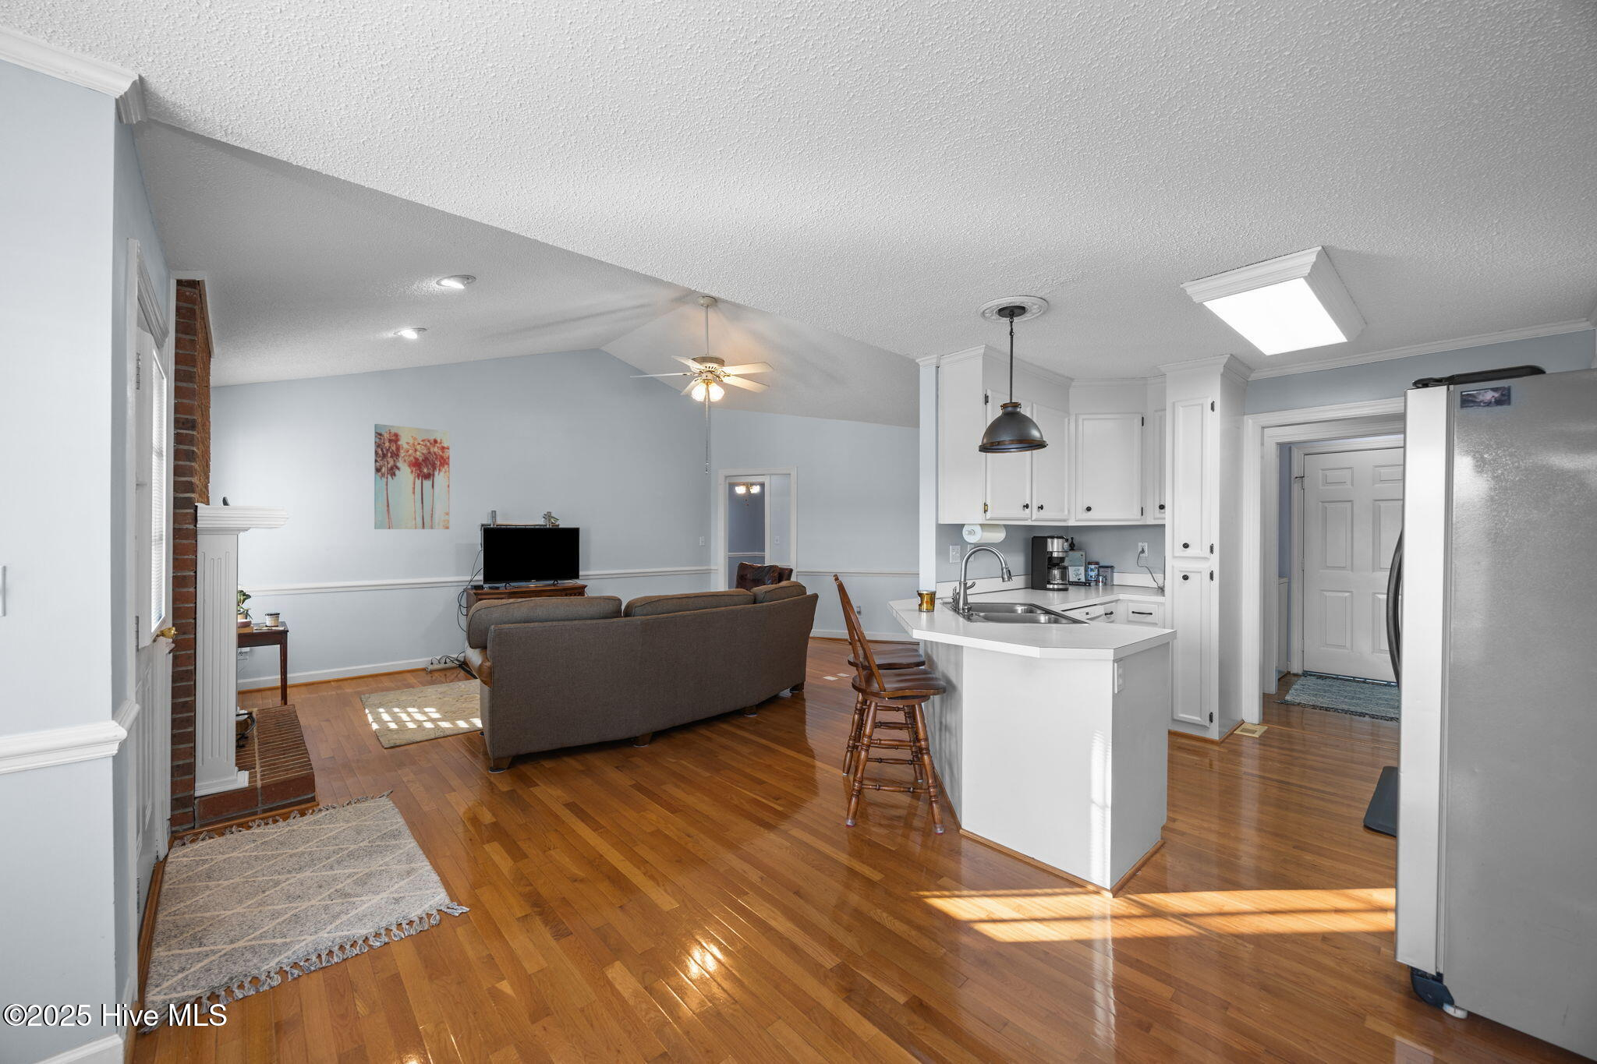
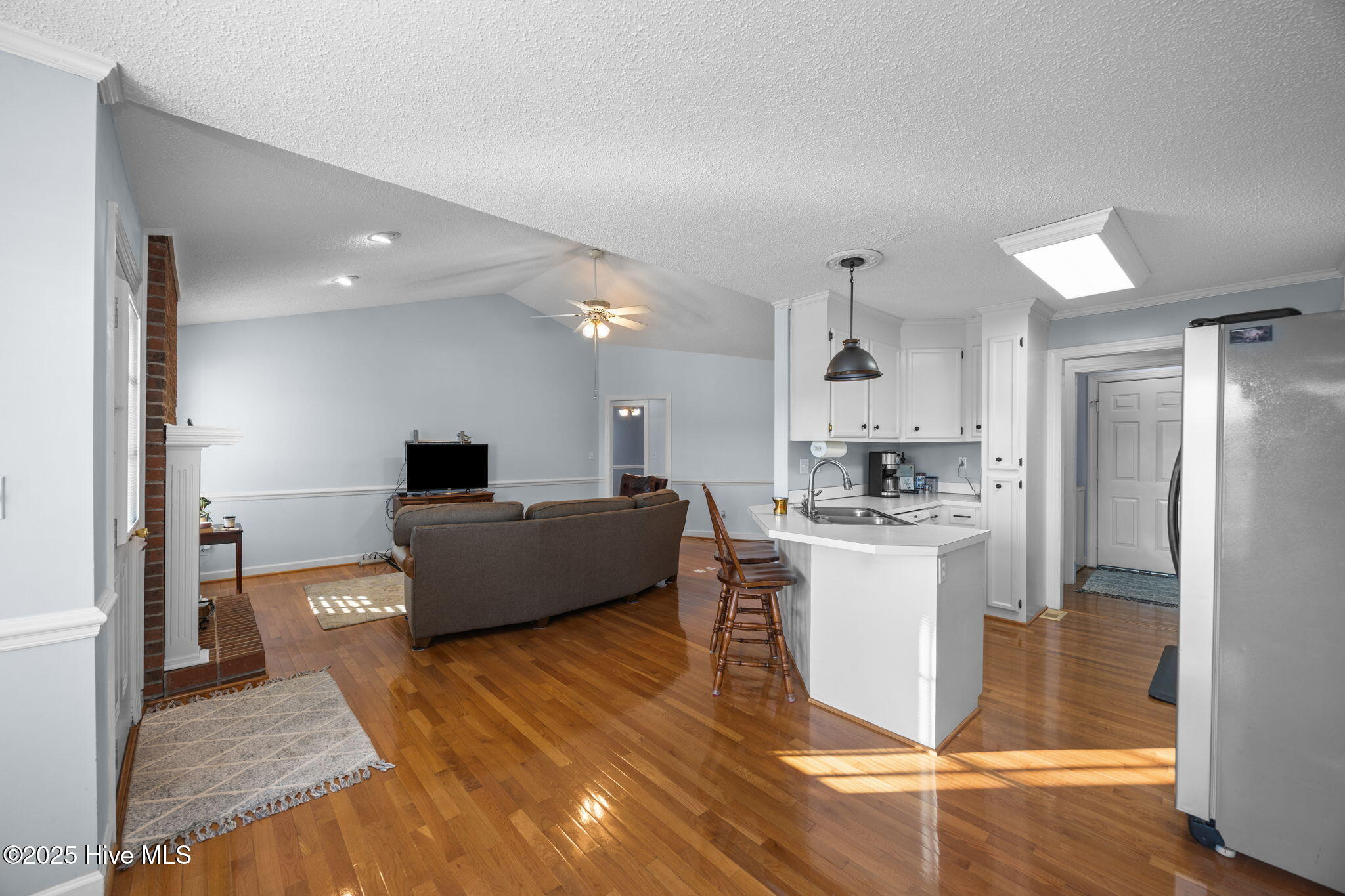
- wall art [374,423,451,530]
